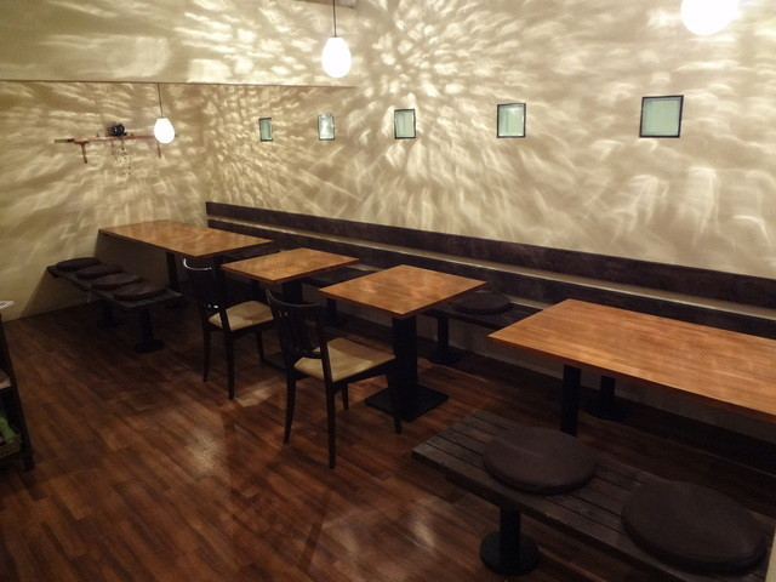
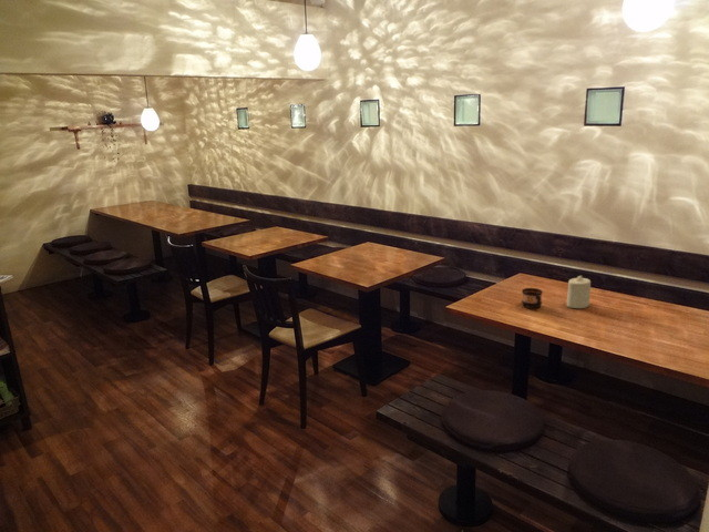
+ cup [521,287,544,309]
+ candle [565,275,592,309]
